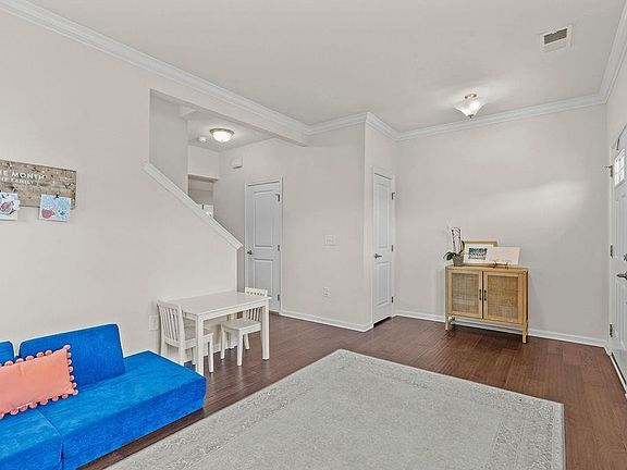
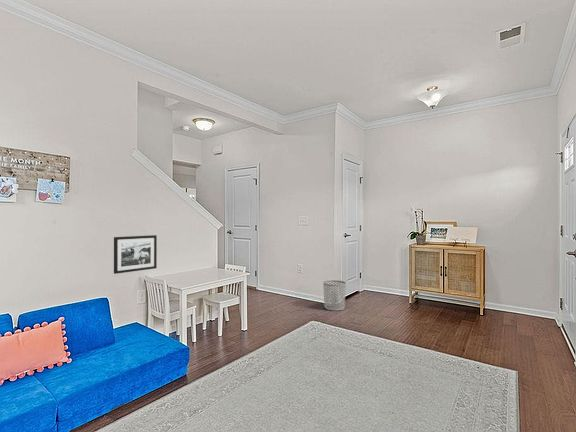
+ waste bin [322,279,347,312]
+ picture frame [113,234,158,275]
